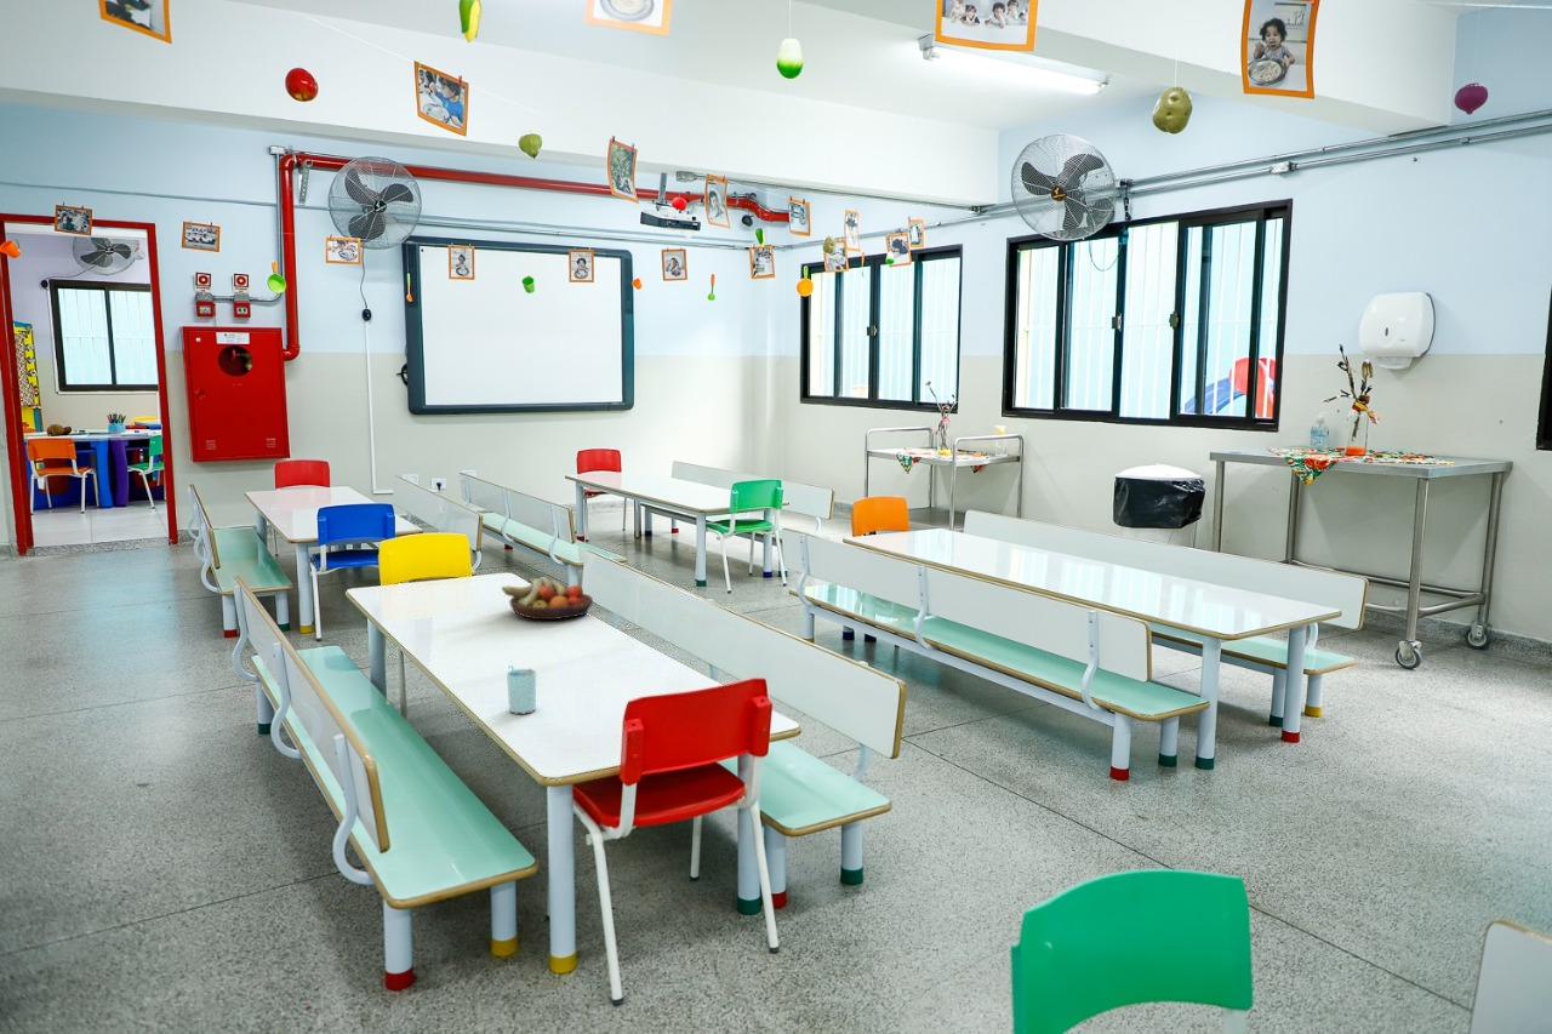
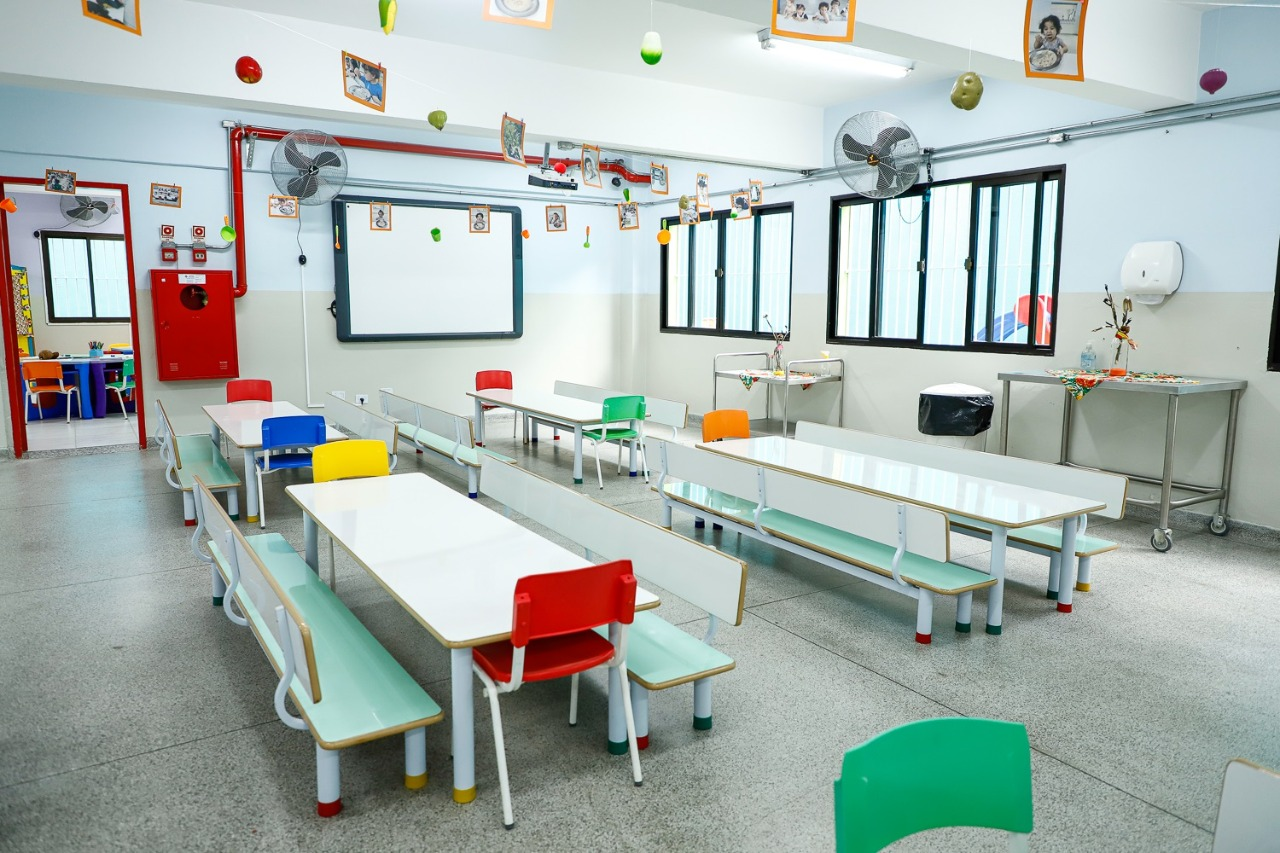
- fruit bowl [501,576,594,621]
- cup [506,664,537,715]
